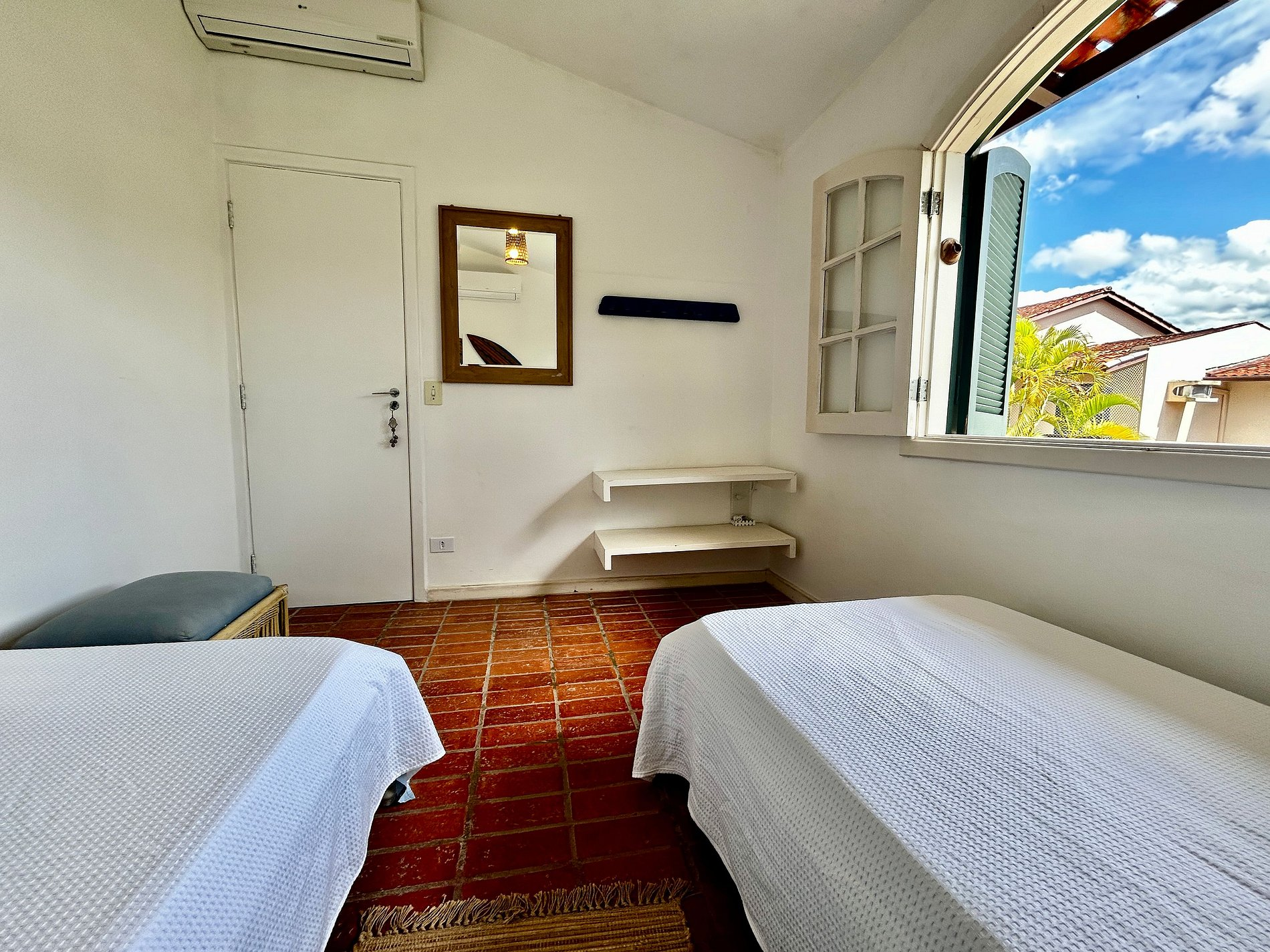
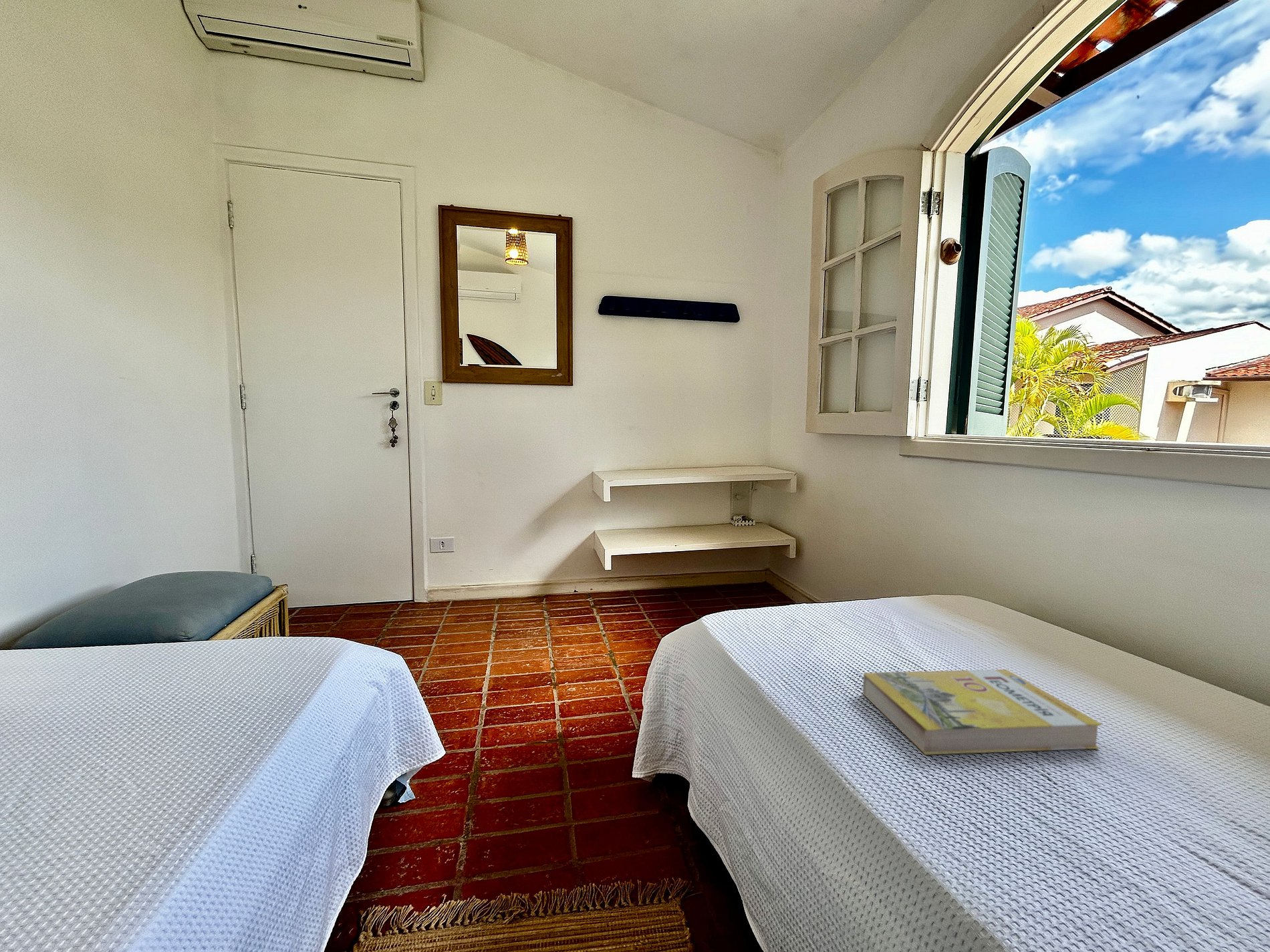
+ book [862,669,1102,756]
